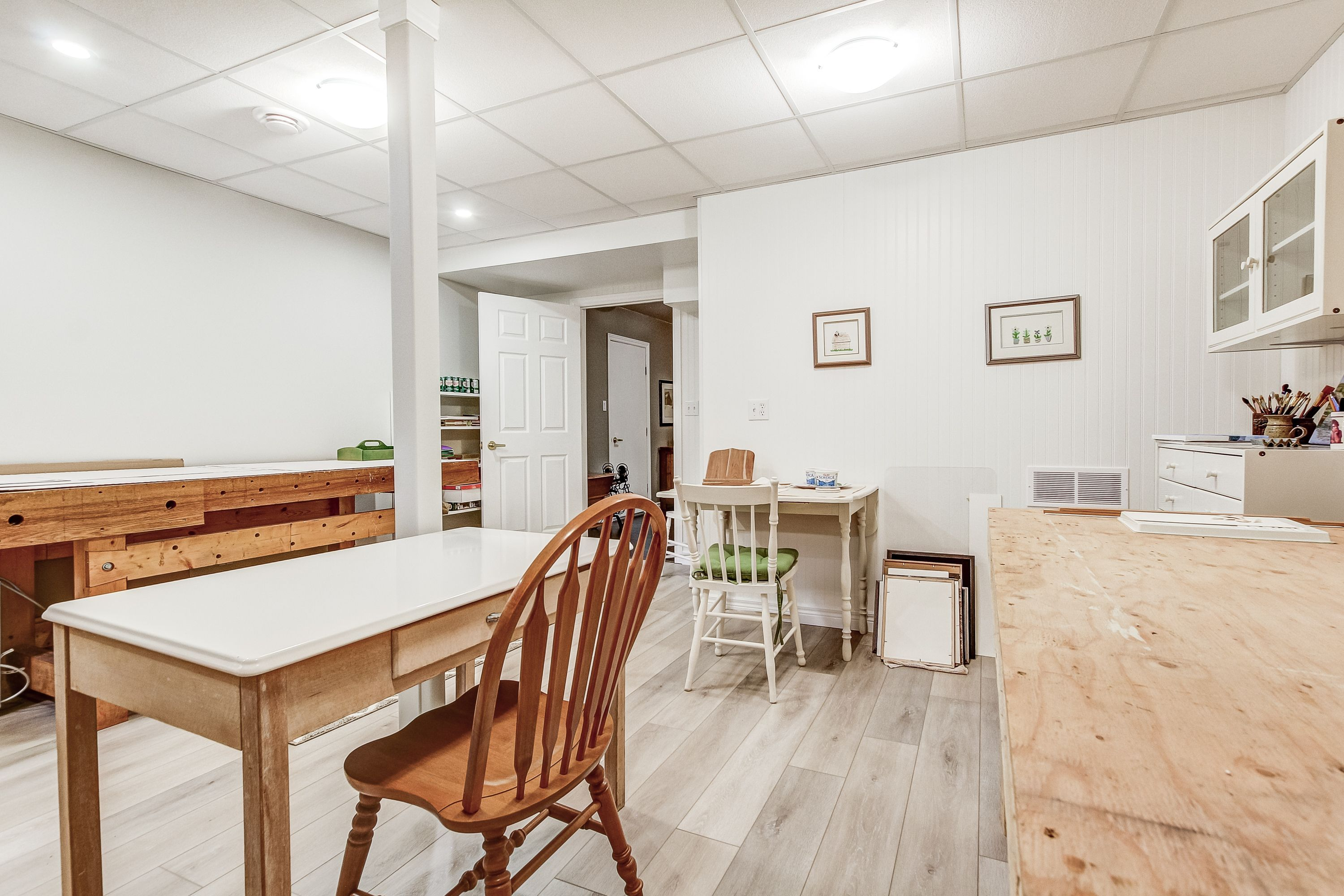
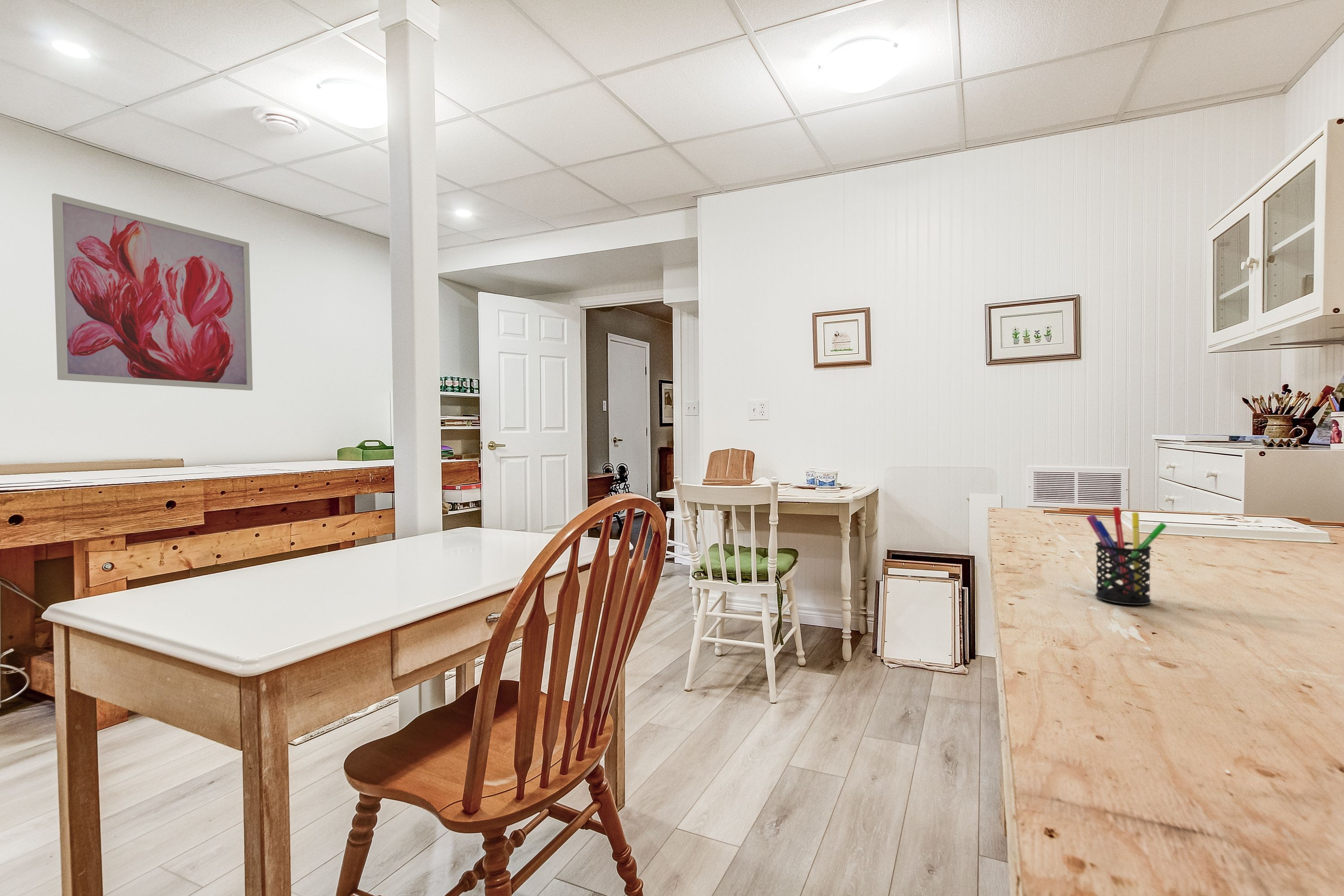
+ wall art [52,193,253,391]
+ pen holder [1086,506,1167,605]
